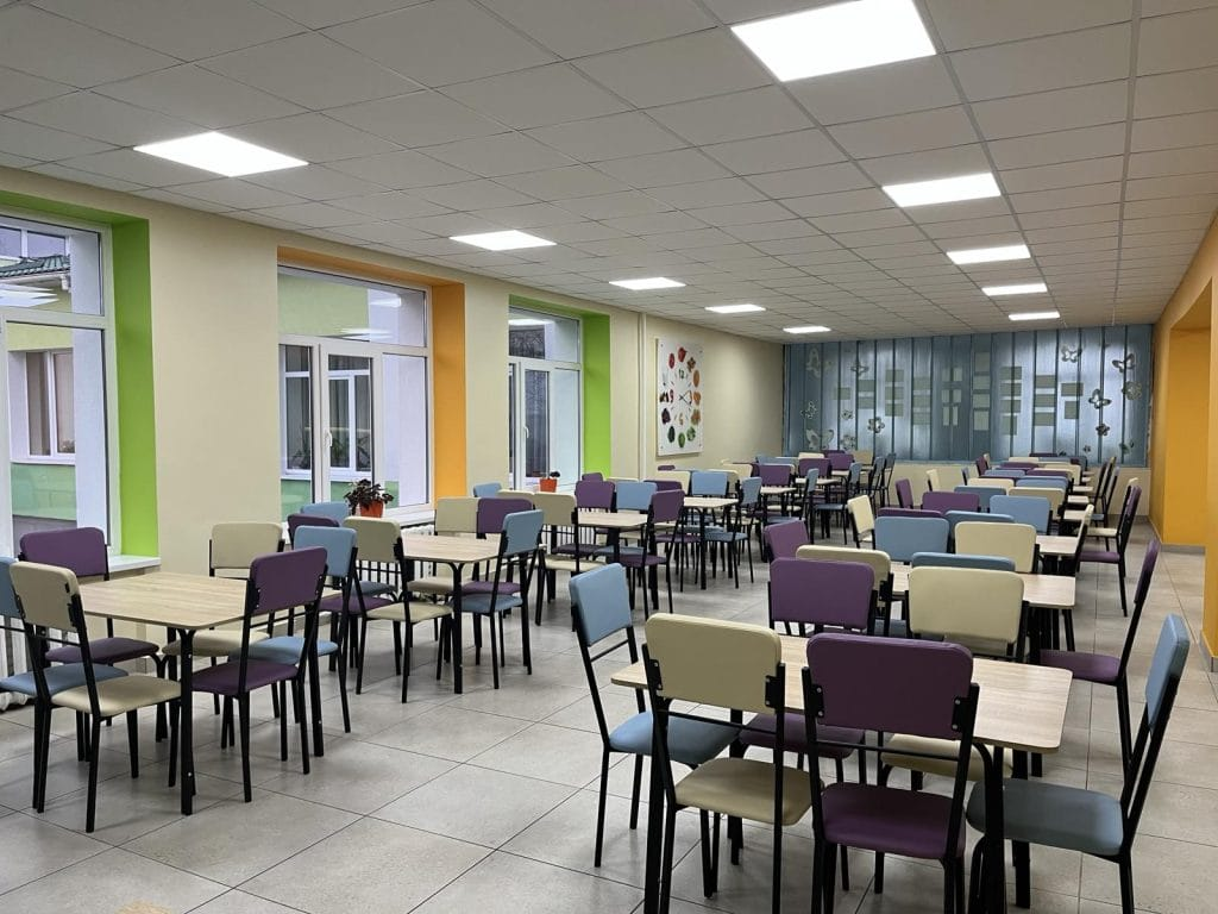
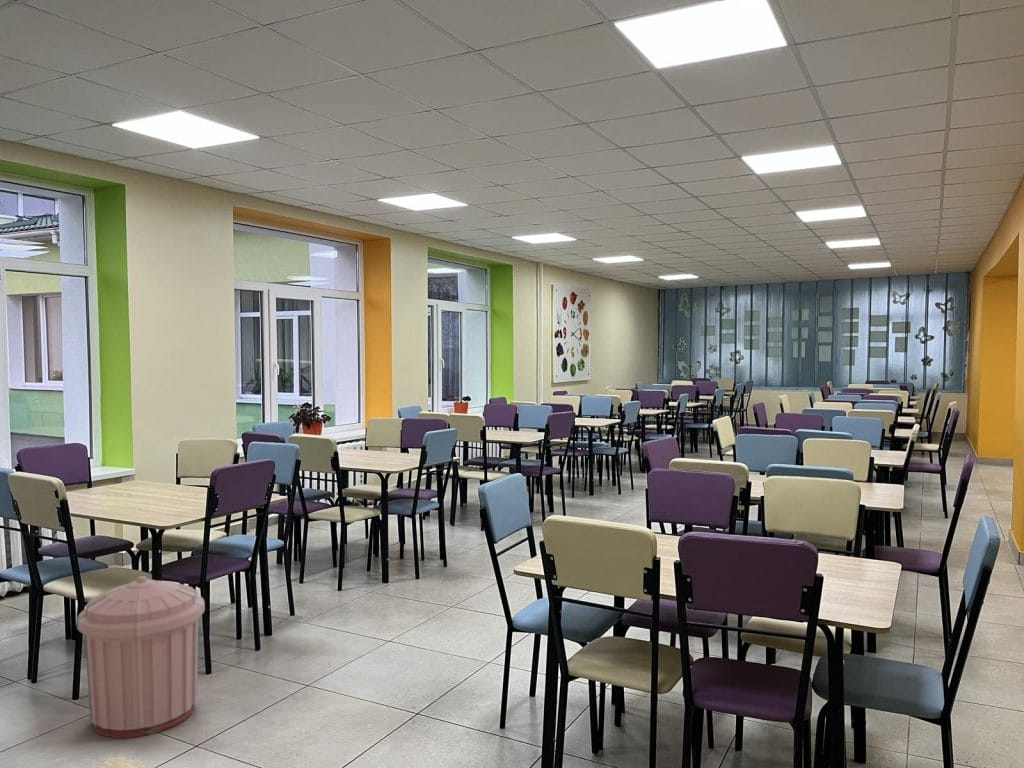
+ trash can [76,575,206,739]
